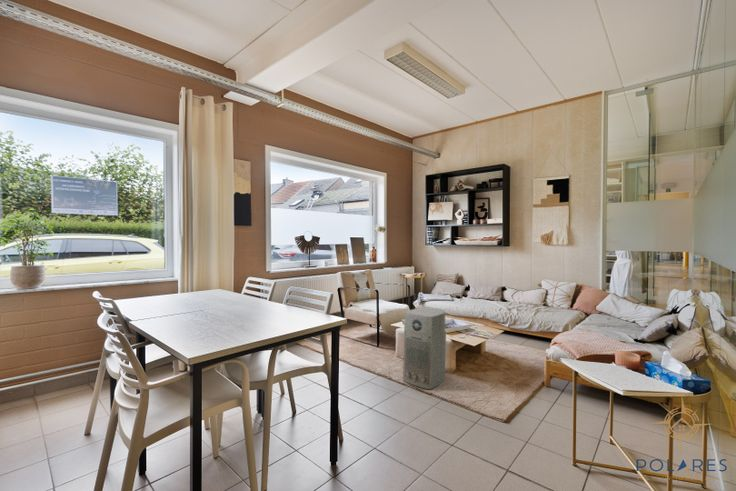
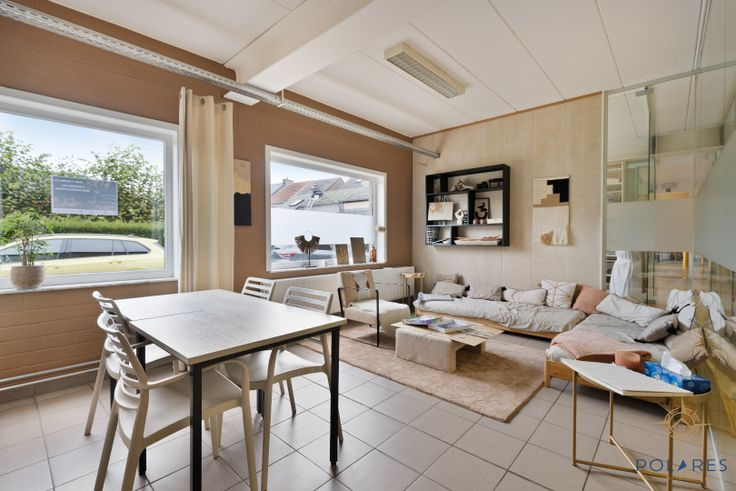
- air purifier [402,306,447,390]
